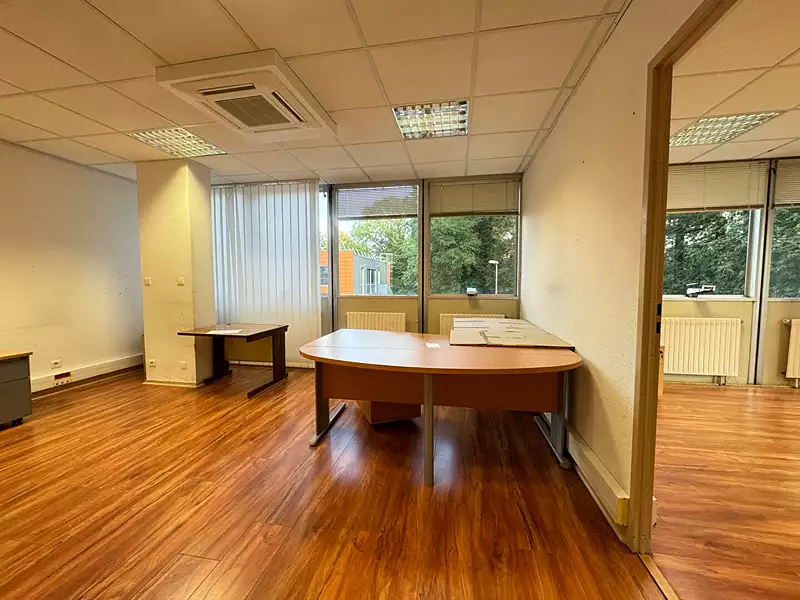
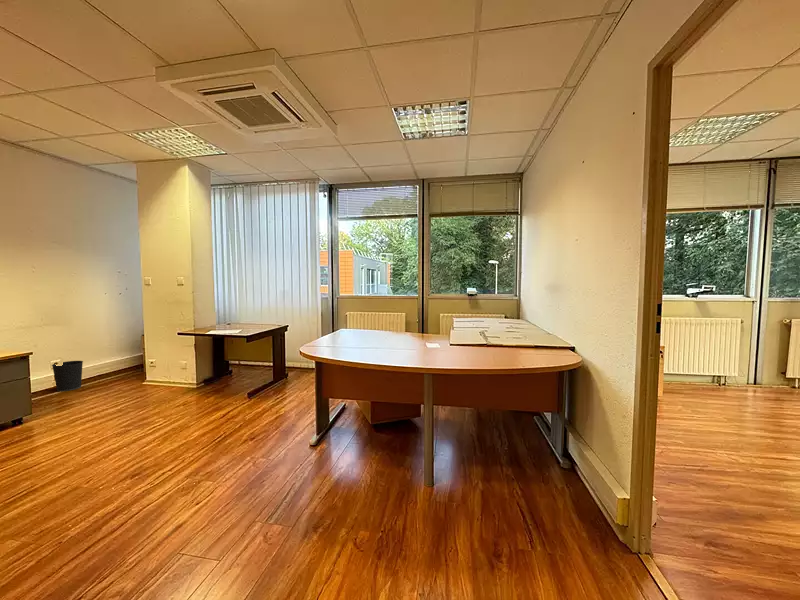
+ wastebasket [51,360,84,392]
